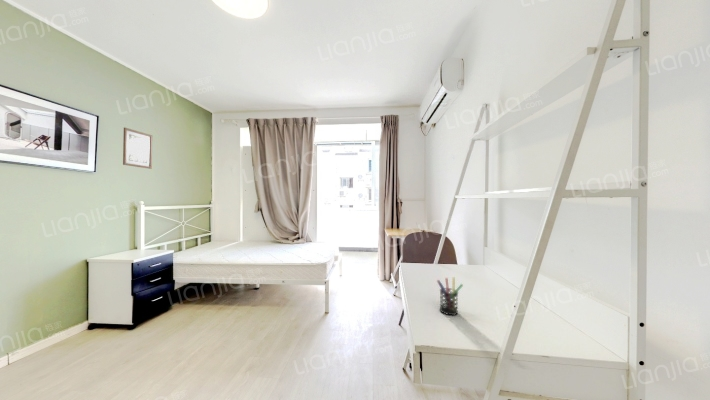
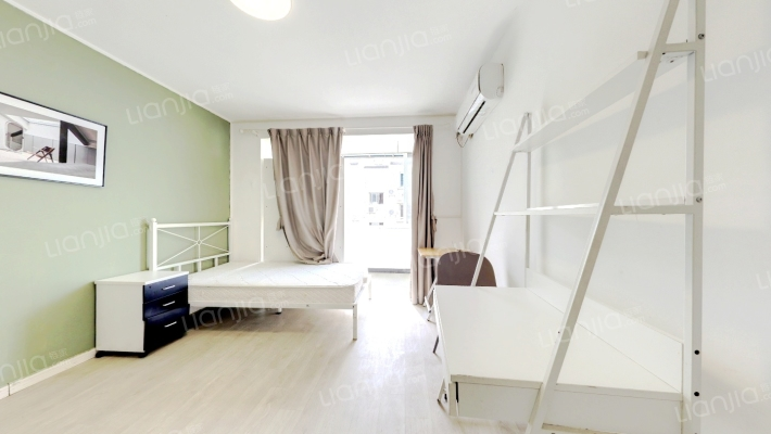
- pen holder [436,276,464,316]
- wall art [122,127,153,170]
